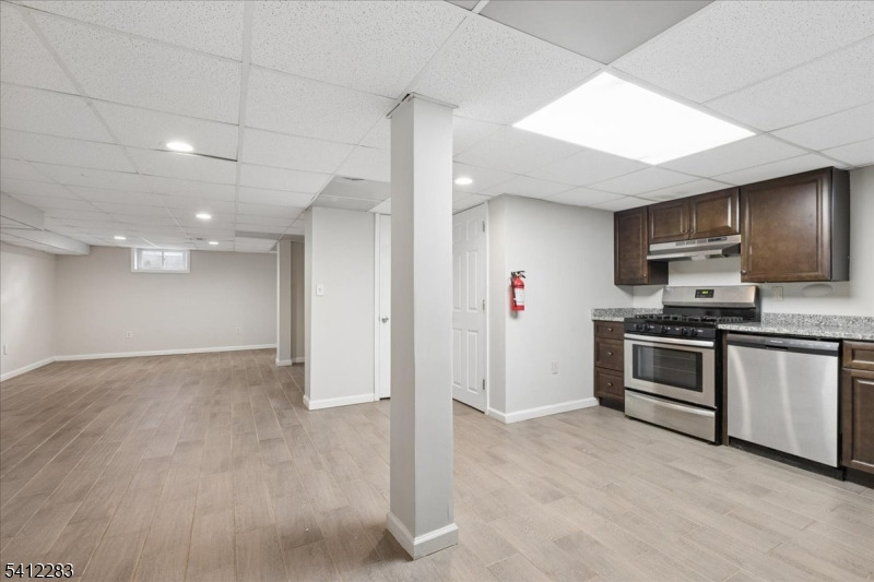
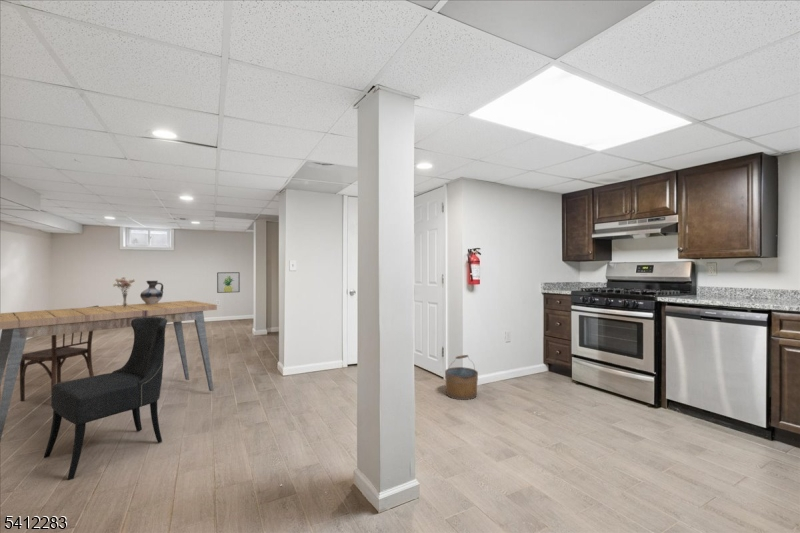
+ ceramic jug [139,280,164,304]
+ dining chair [43,317,168,481]
+ wall art [216,271,241,294]
+ dining chair [19,305,99,402]
+ bucket [444,354,479,401]
+ dining table [0,300,218,442]
+ bouquet [112,276,136,307]
